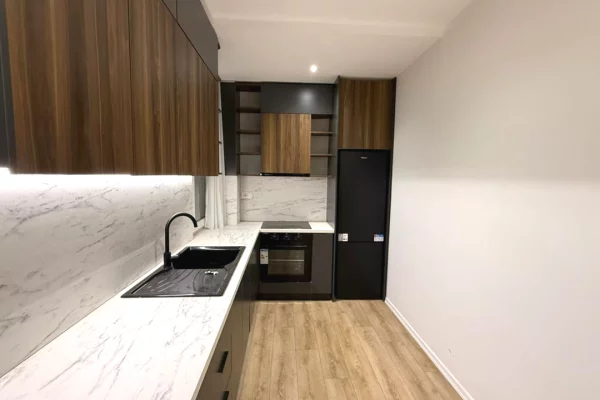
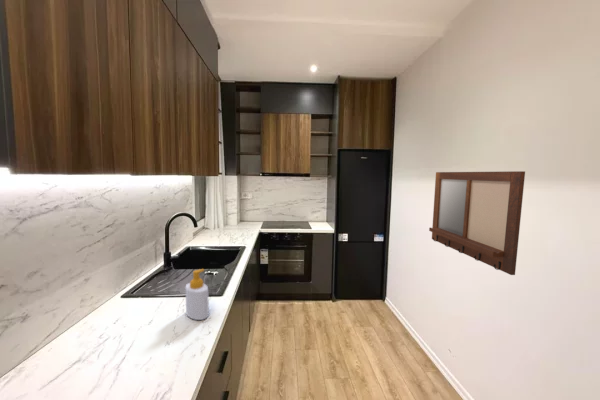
+ soap bottle [184,268,210,321]
+ writing board [428,170,526,276]
